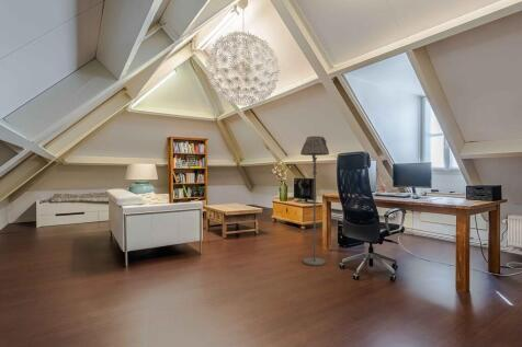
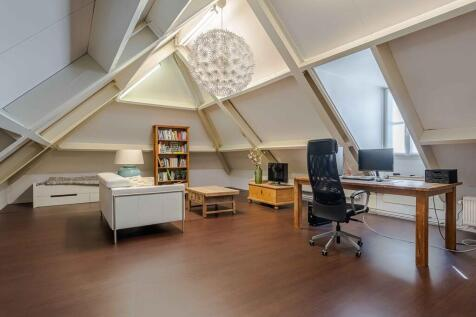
- floor lamp [299,135,330,267]
